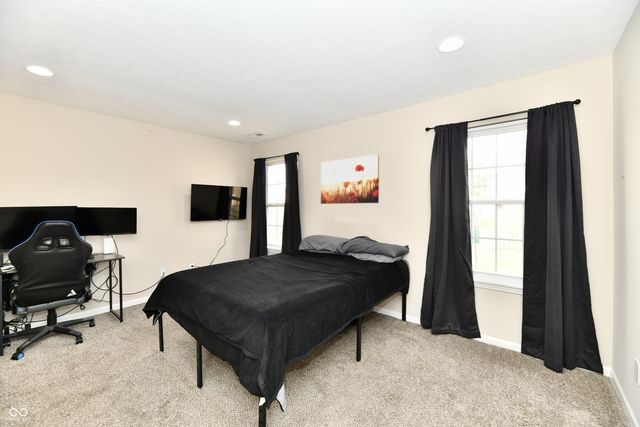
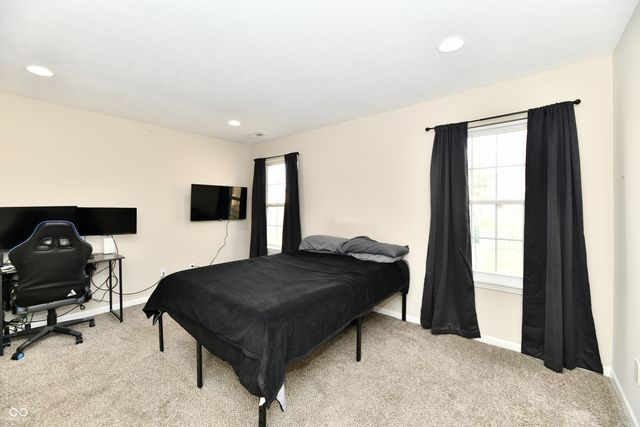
- wall art [320,154,380,205]
